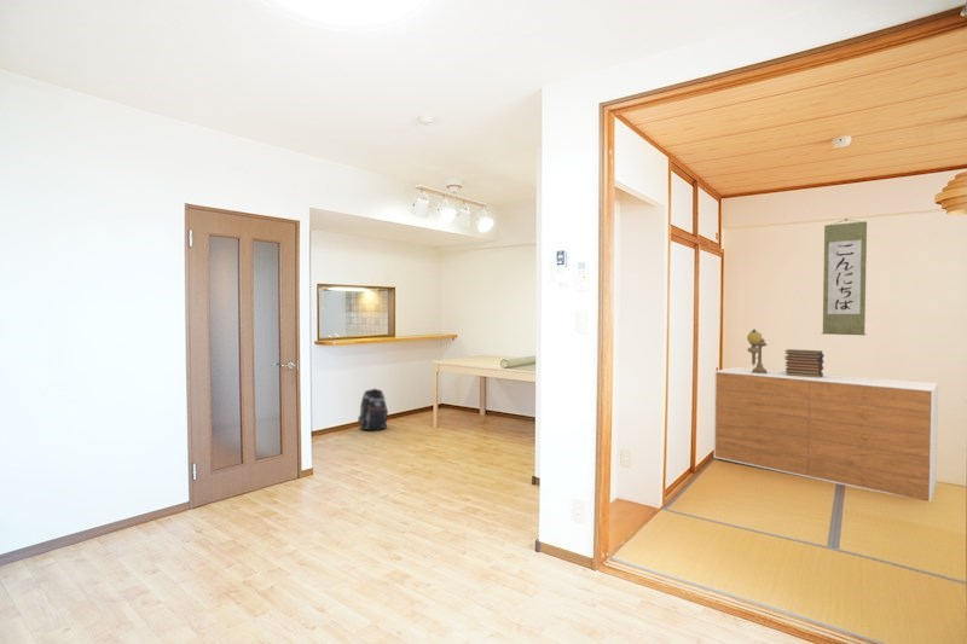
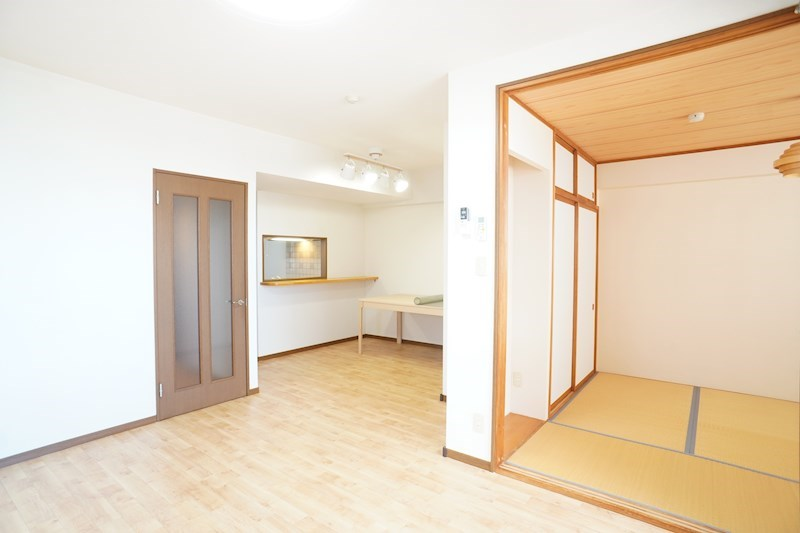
- wall scroll [822,219,868,336]
- table lamp [746,329,768,373]
- book stack [783,348,826,378]
- backpack [357,388,389,431]
- dresser [713,366,939,503]
